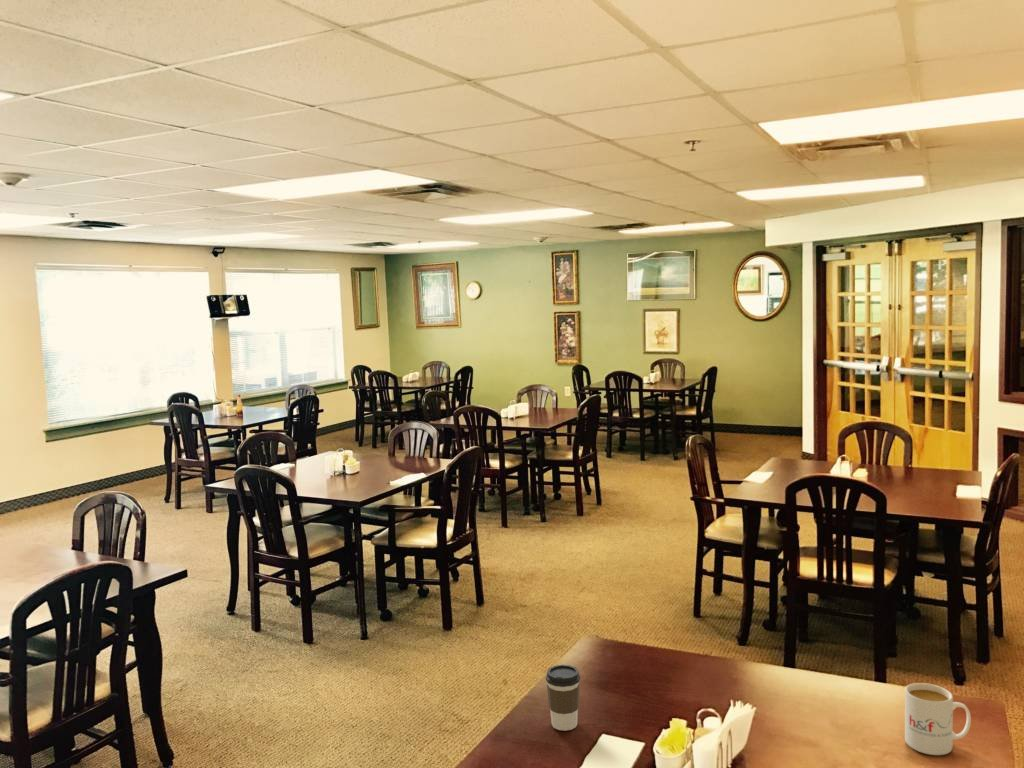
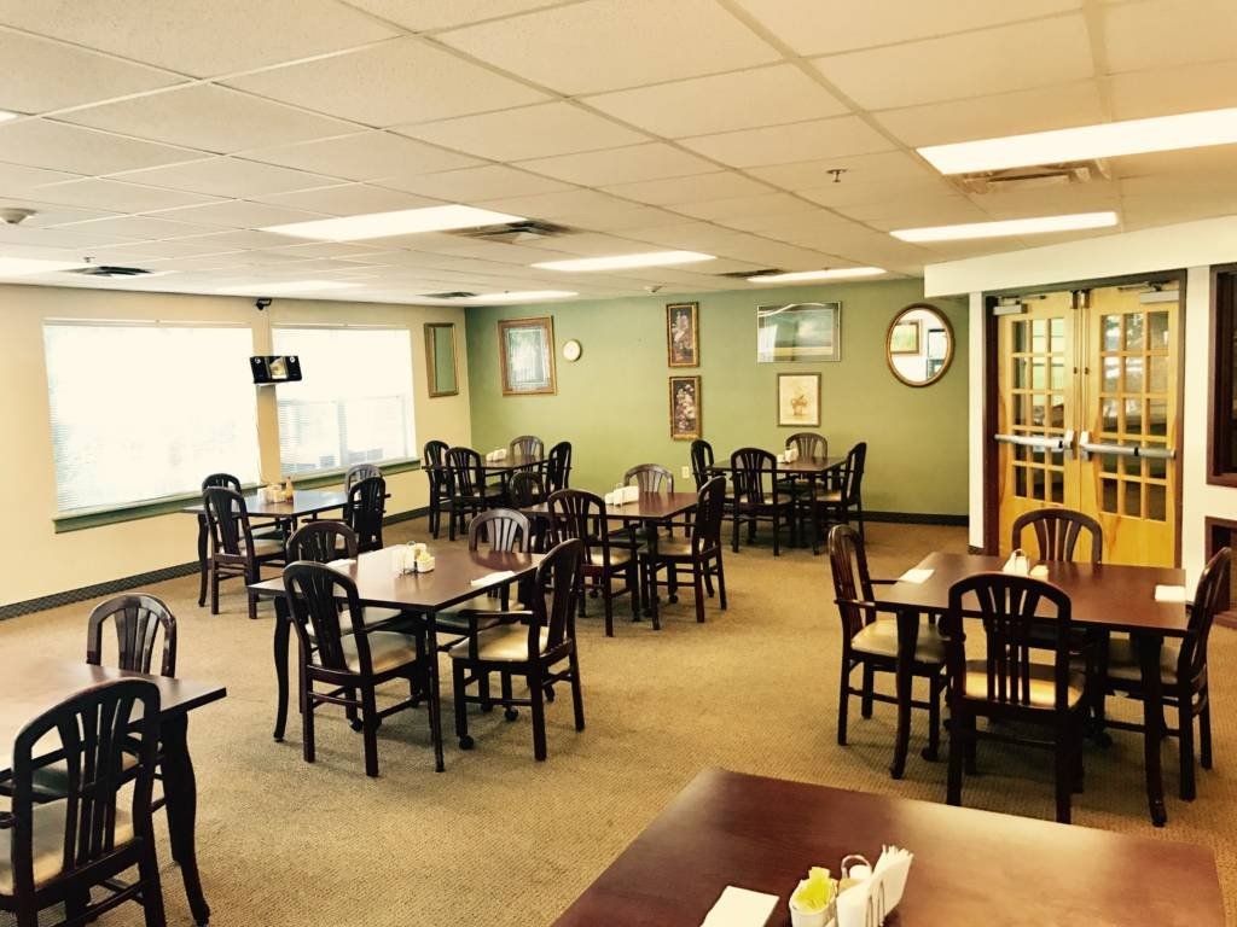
- mug [904,682,972,756]
- coffee cup [545,664,581,732]
